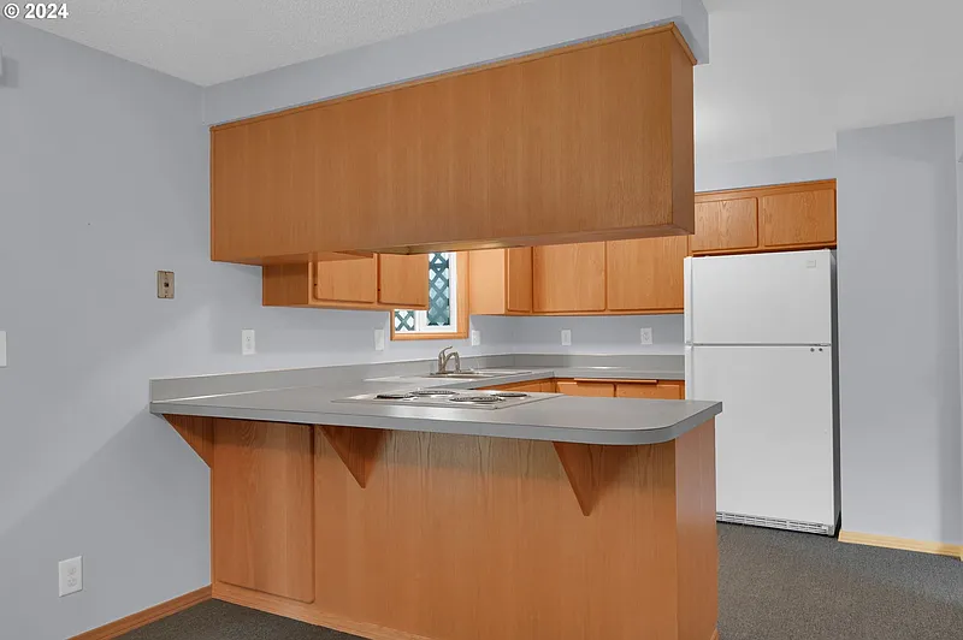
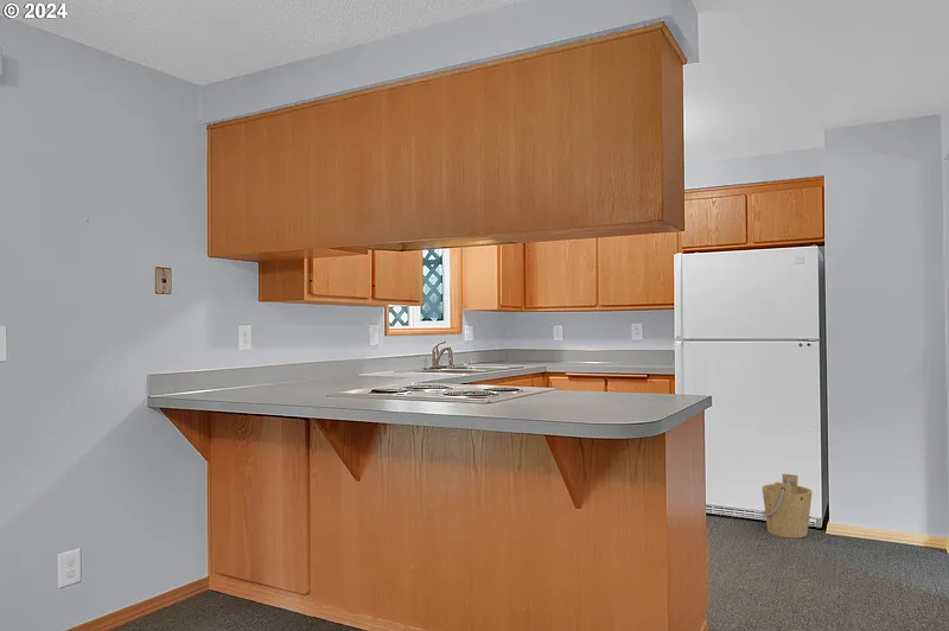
+ bucket [760,473,814,540]
